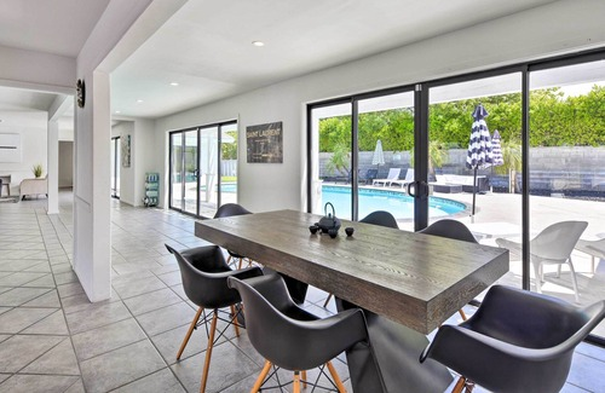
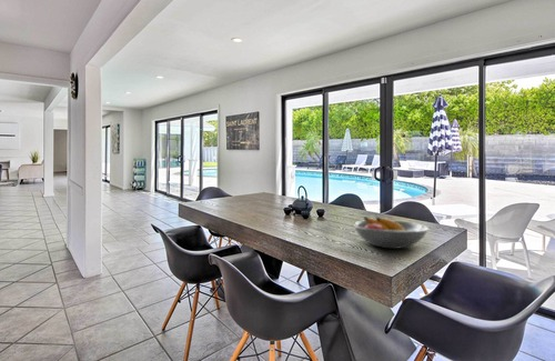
+ fruit bowl [352,217,430,250]
